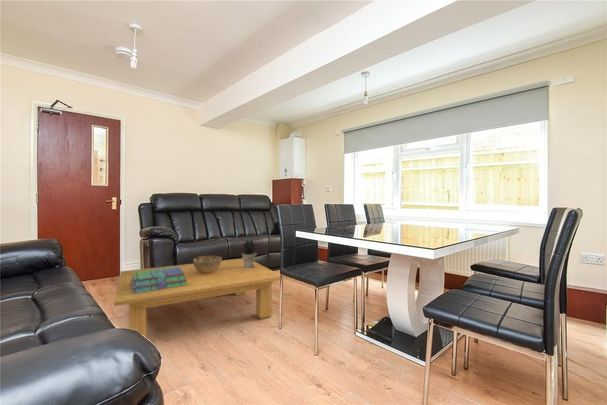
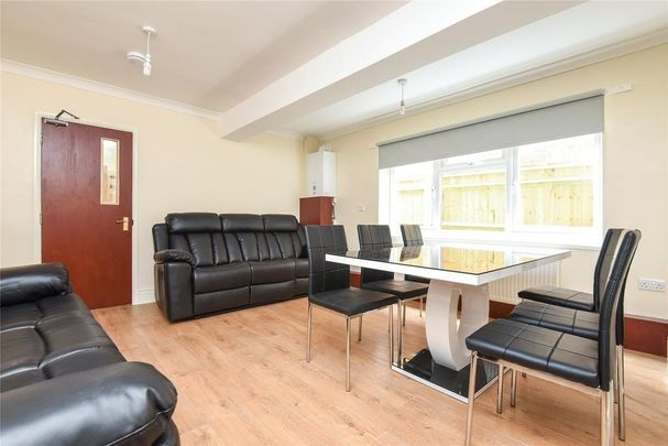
- stack of books [131,267,187,294]
- decorative bowl [192,255,223,273]
- coffee table [113,257,281,338]
- potted plant [237,236,261,268]
